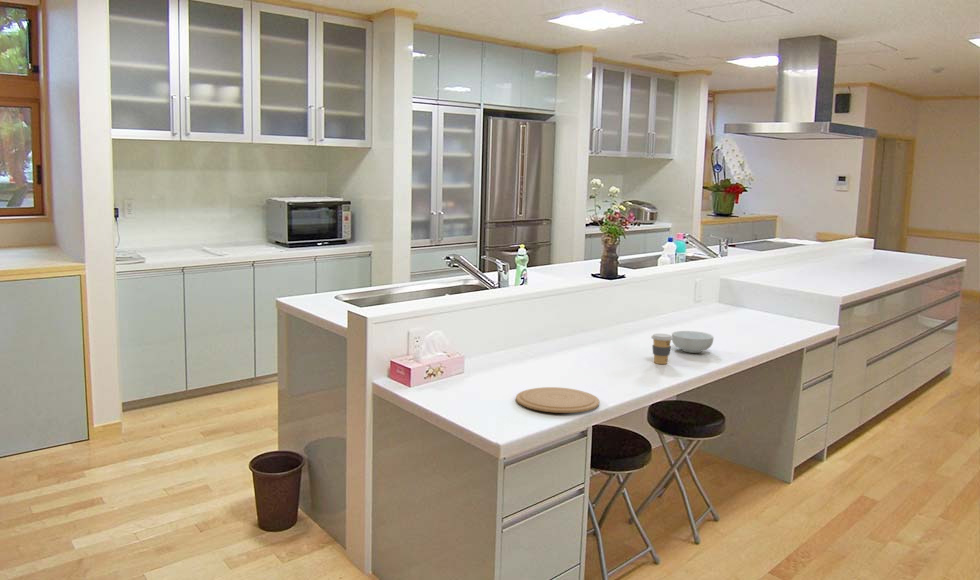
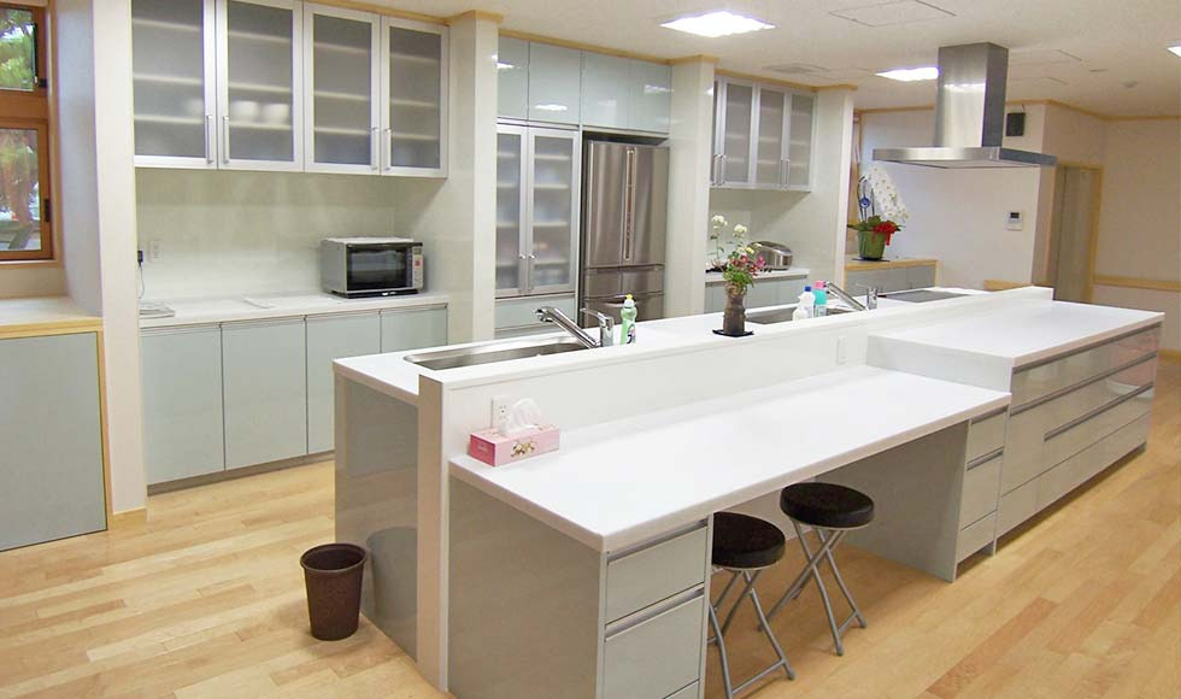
- plate [515,386,600,414]
- cereal bowl [671,330,714,354]
- coffee cup [650,333,673,365]
